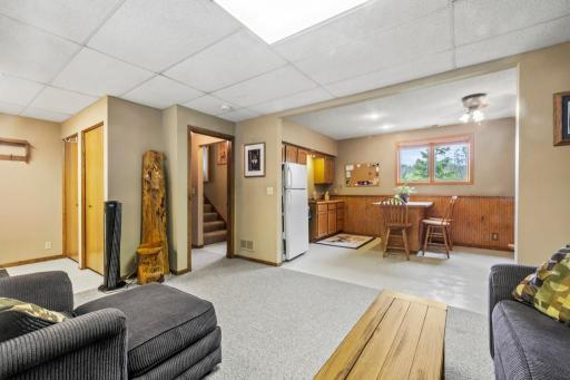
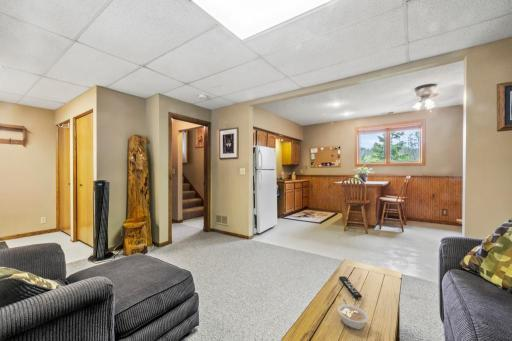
+ remote control [338,275,363,299]
+ legume [337,298,369,330]
